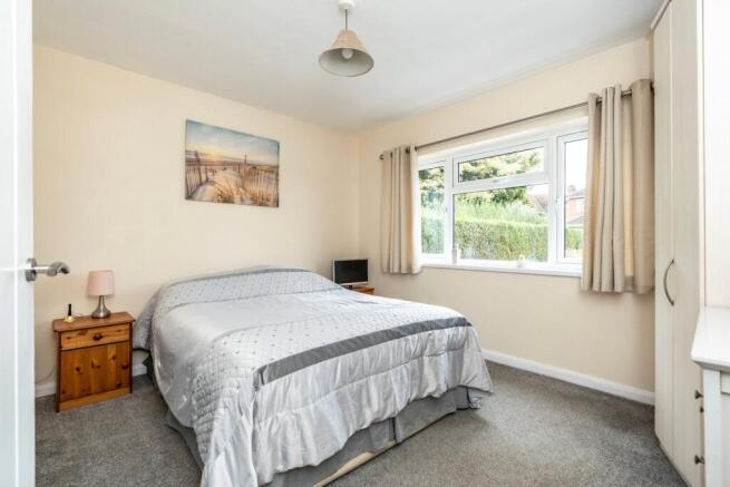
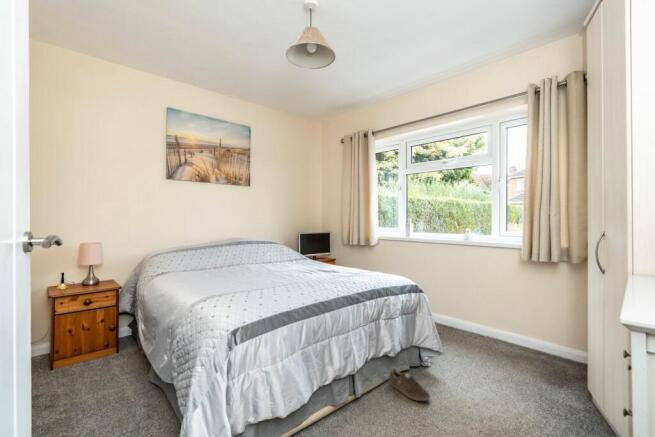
+ sneaker [388,366,431,402]
